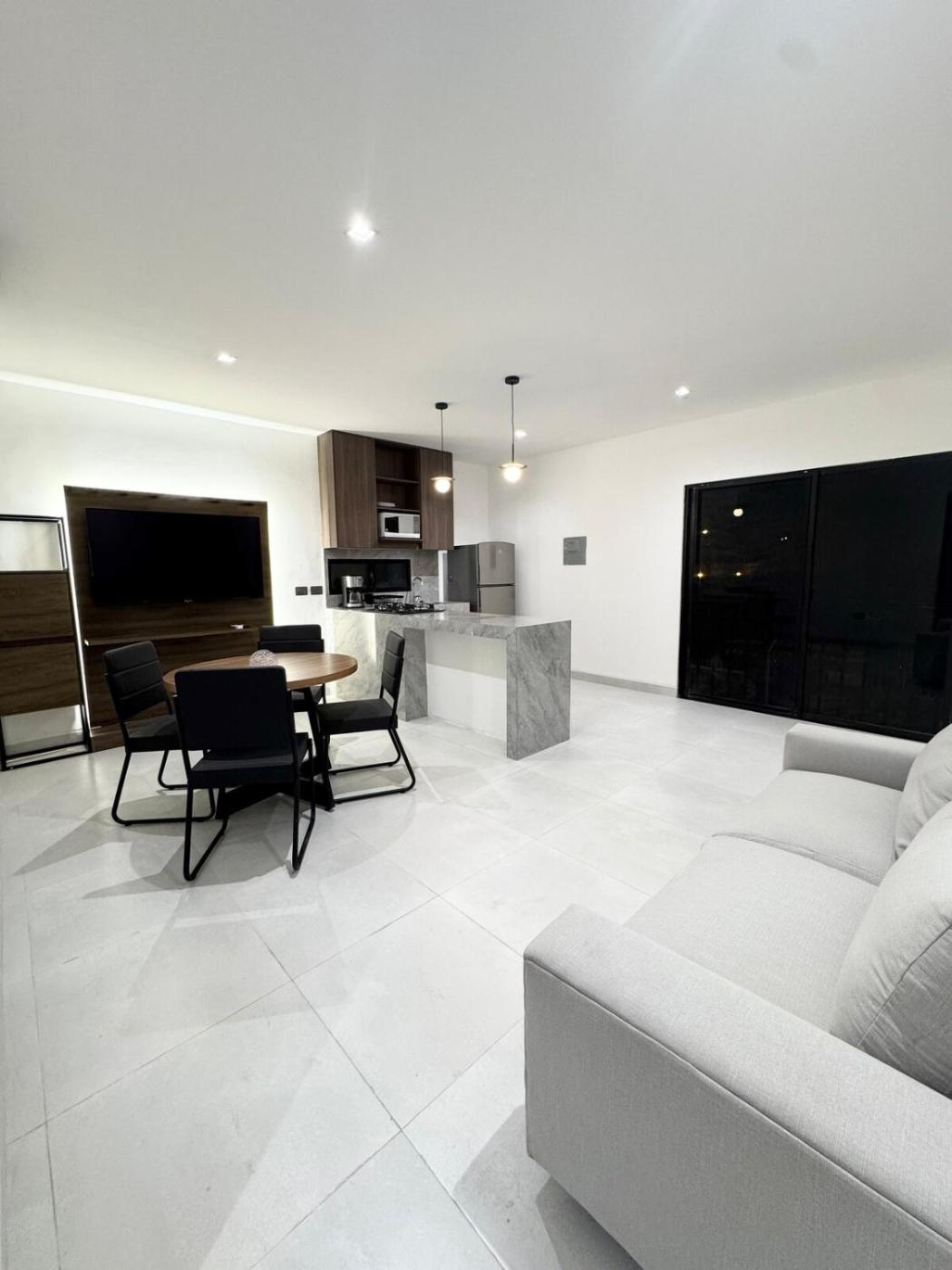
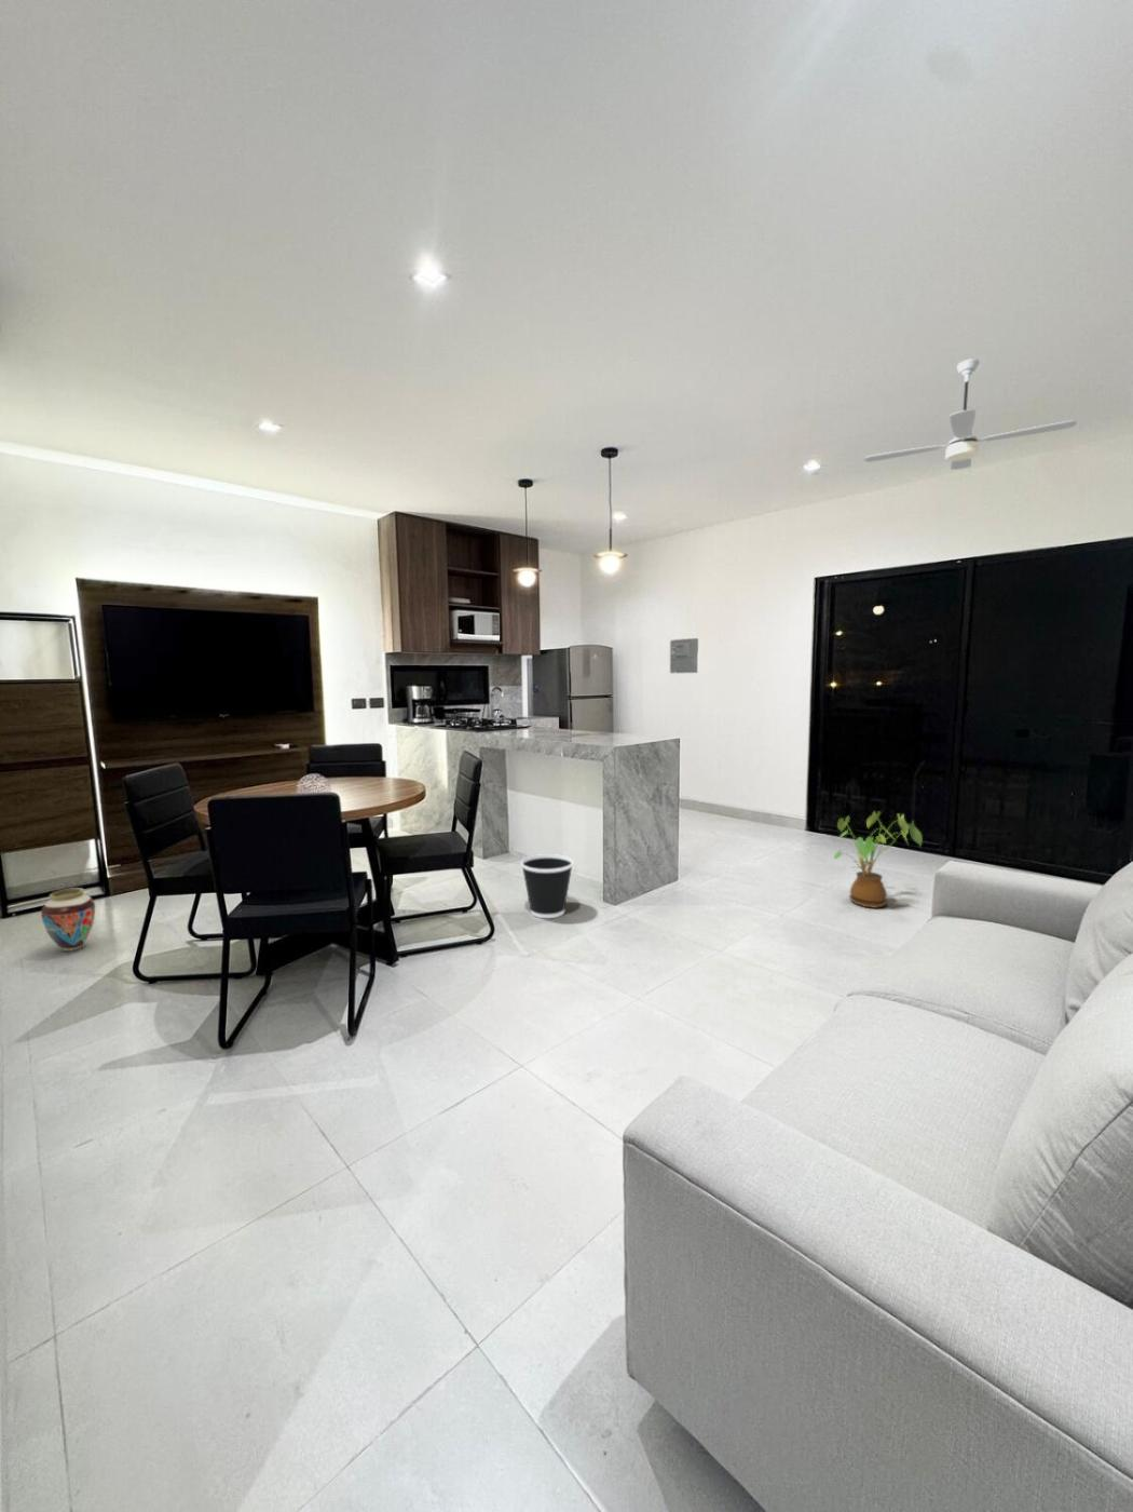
+ wastebasket [520,854,574,919]
+ ceiling fan [863,357,1078,471]
+ house plant [832,810,924,910]
+ vase [40,887,96,952]
